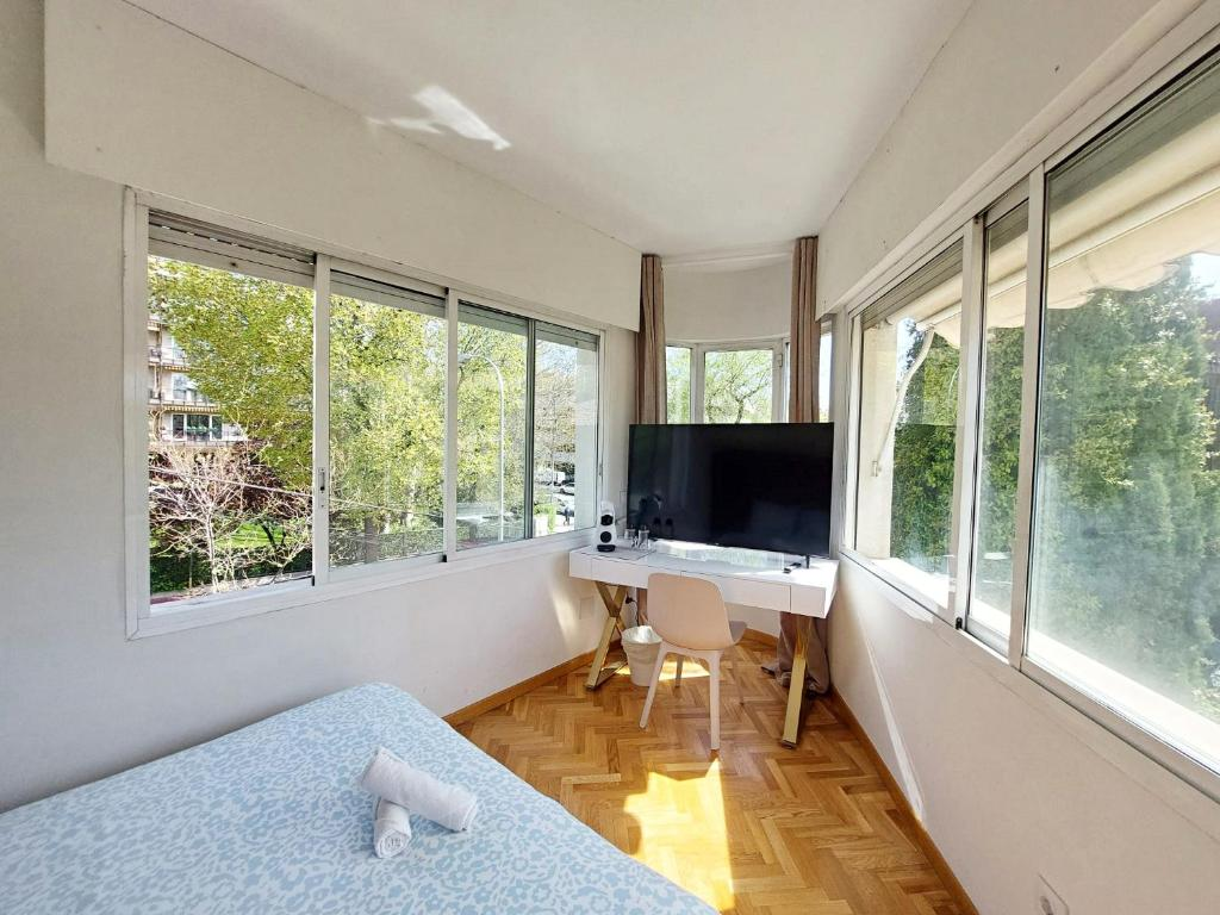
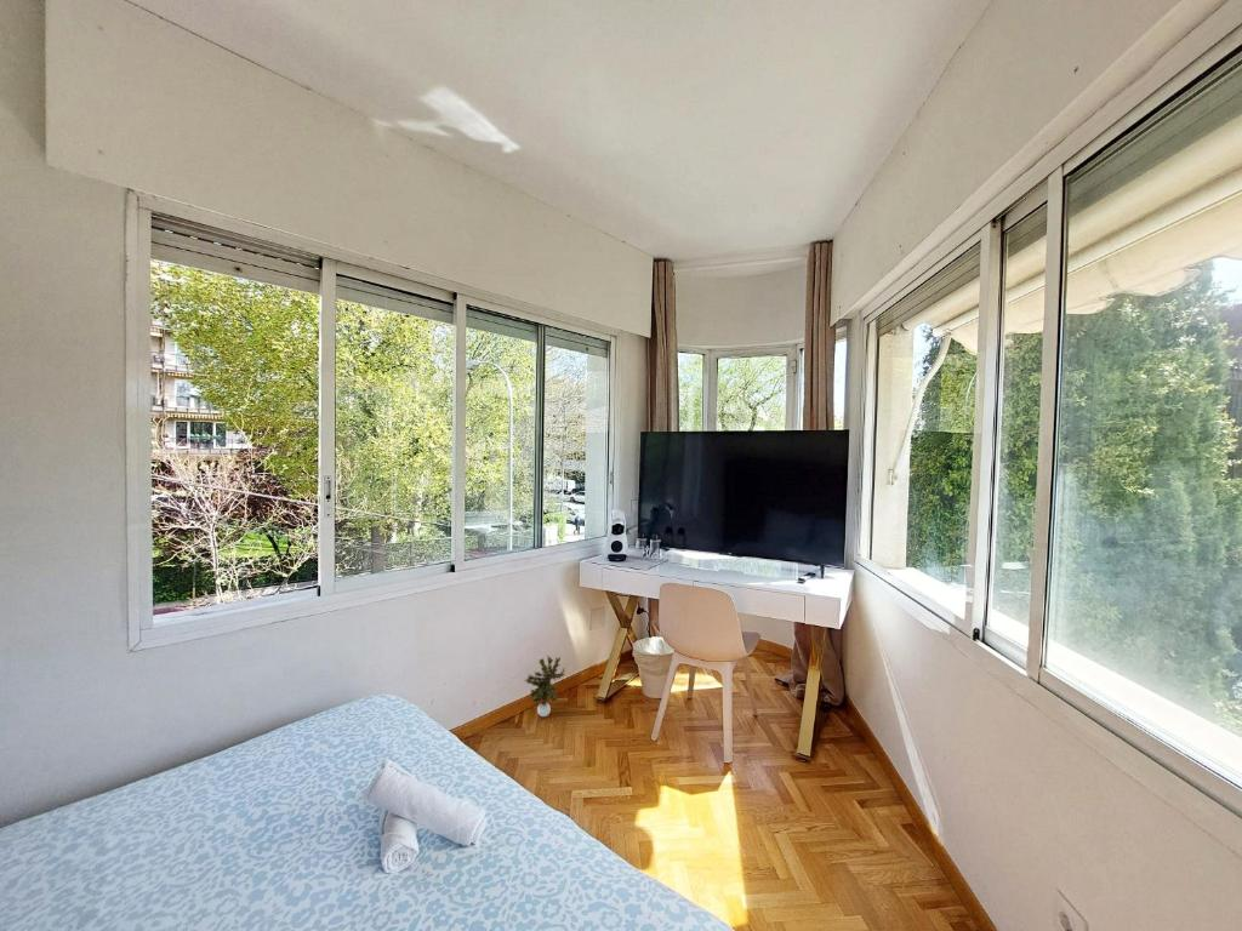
+ potted plant [523,655,566,718]
